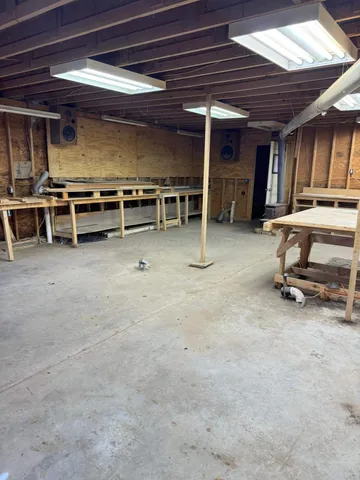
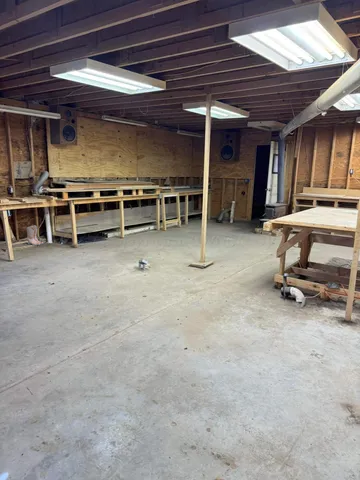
+ boots [26,224,44,246]
